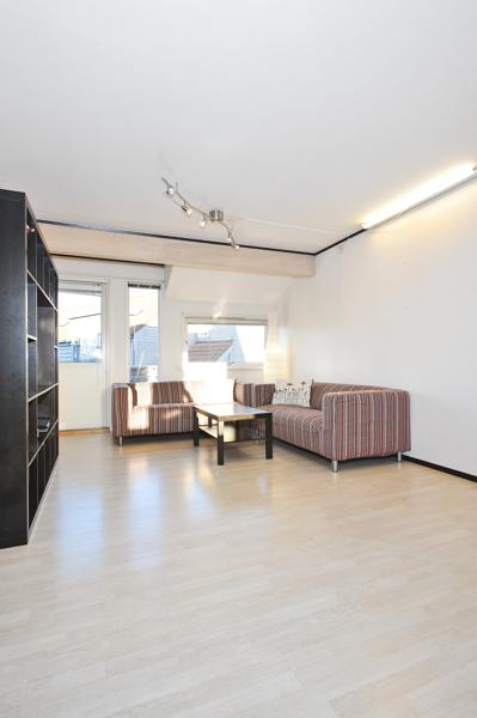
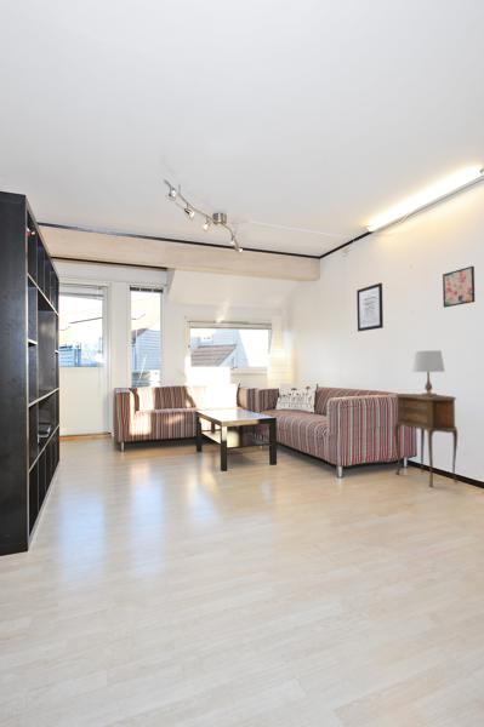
+ side table [393,393,460,488]
+ wall art [442,265,476,309]
+ wall art [355,282,385,332]
+ table lamp [411,349,446,397]
